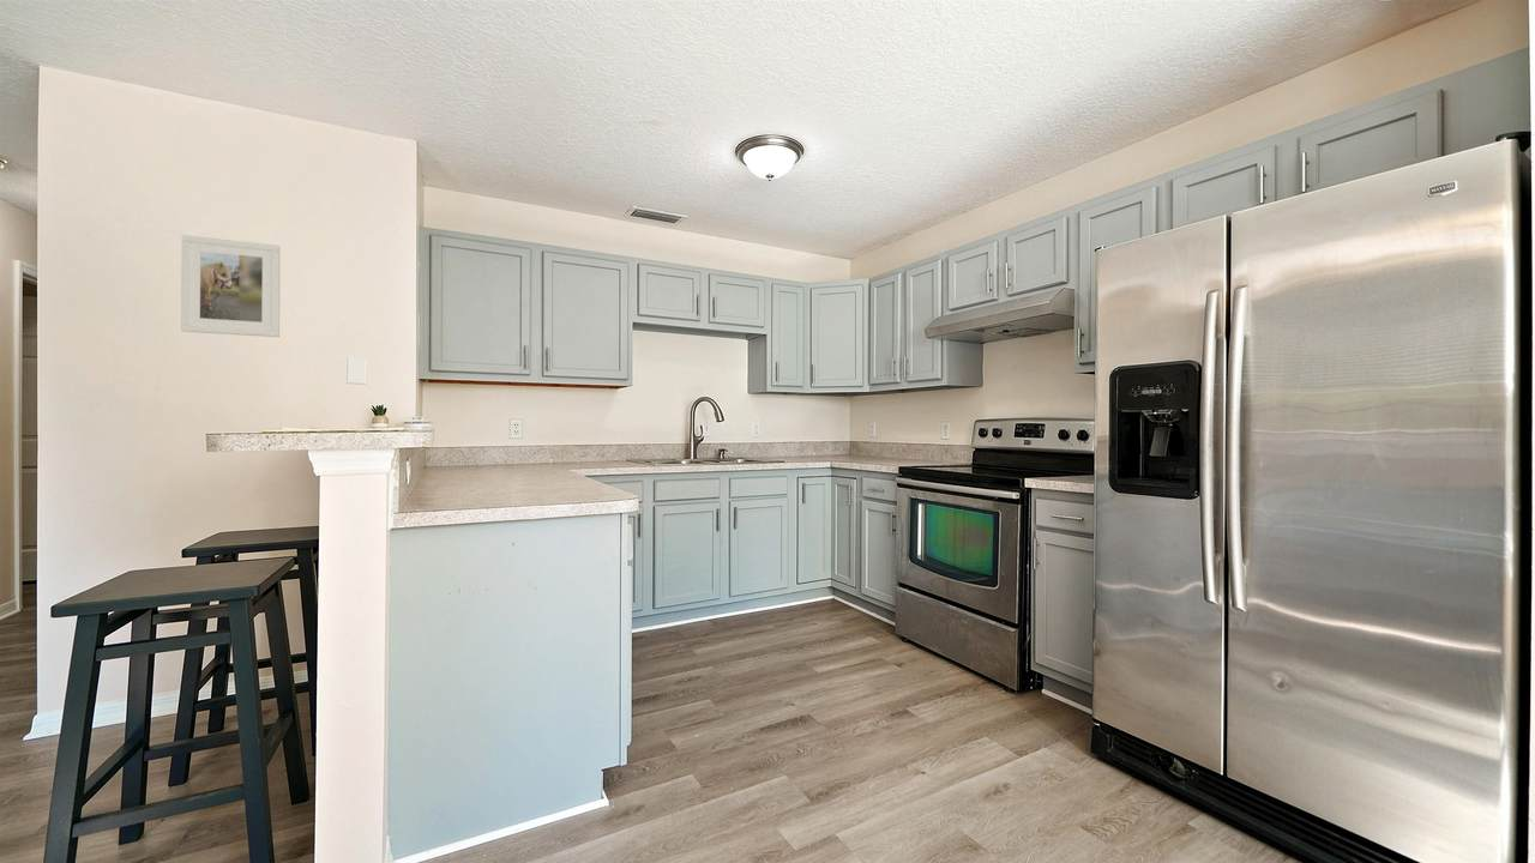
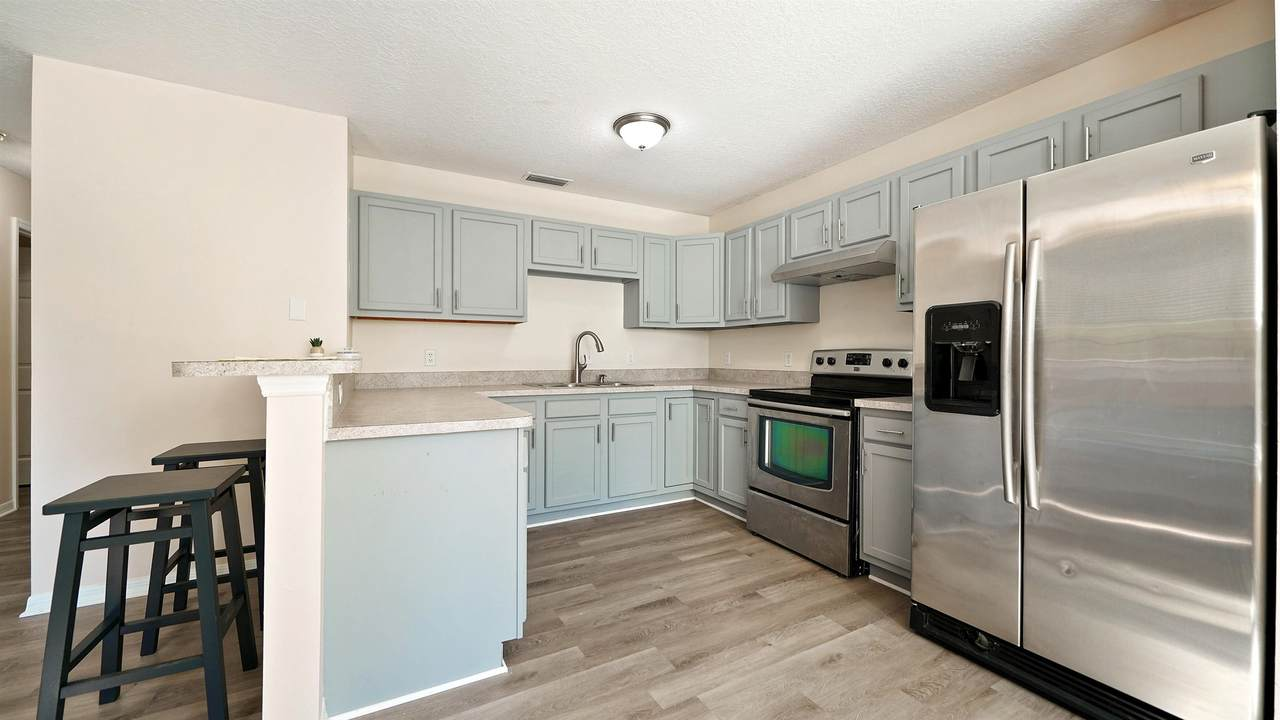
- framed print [180,234,282,338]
